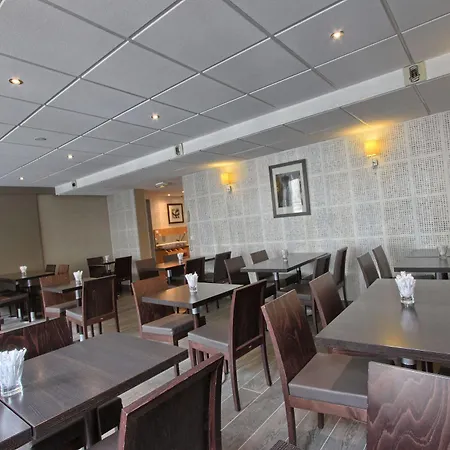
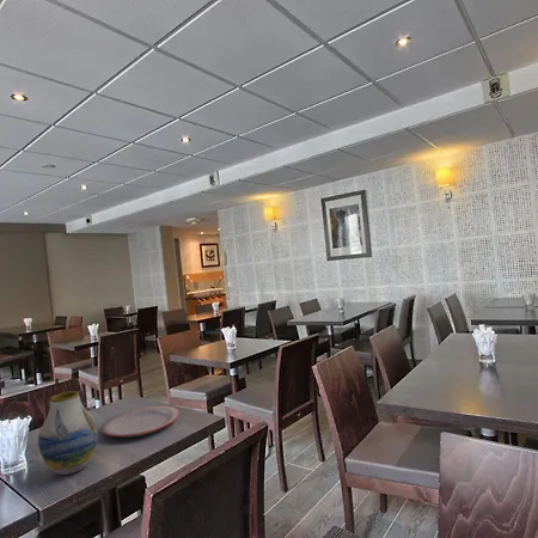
+ vase [37,390,99,476]
+ plate [99,405,181,438]
